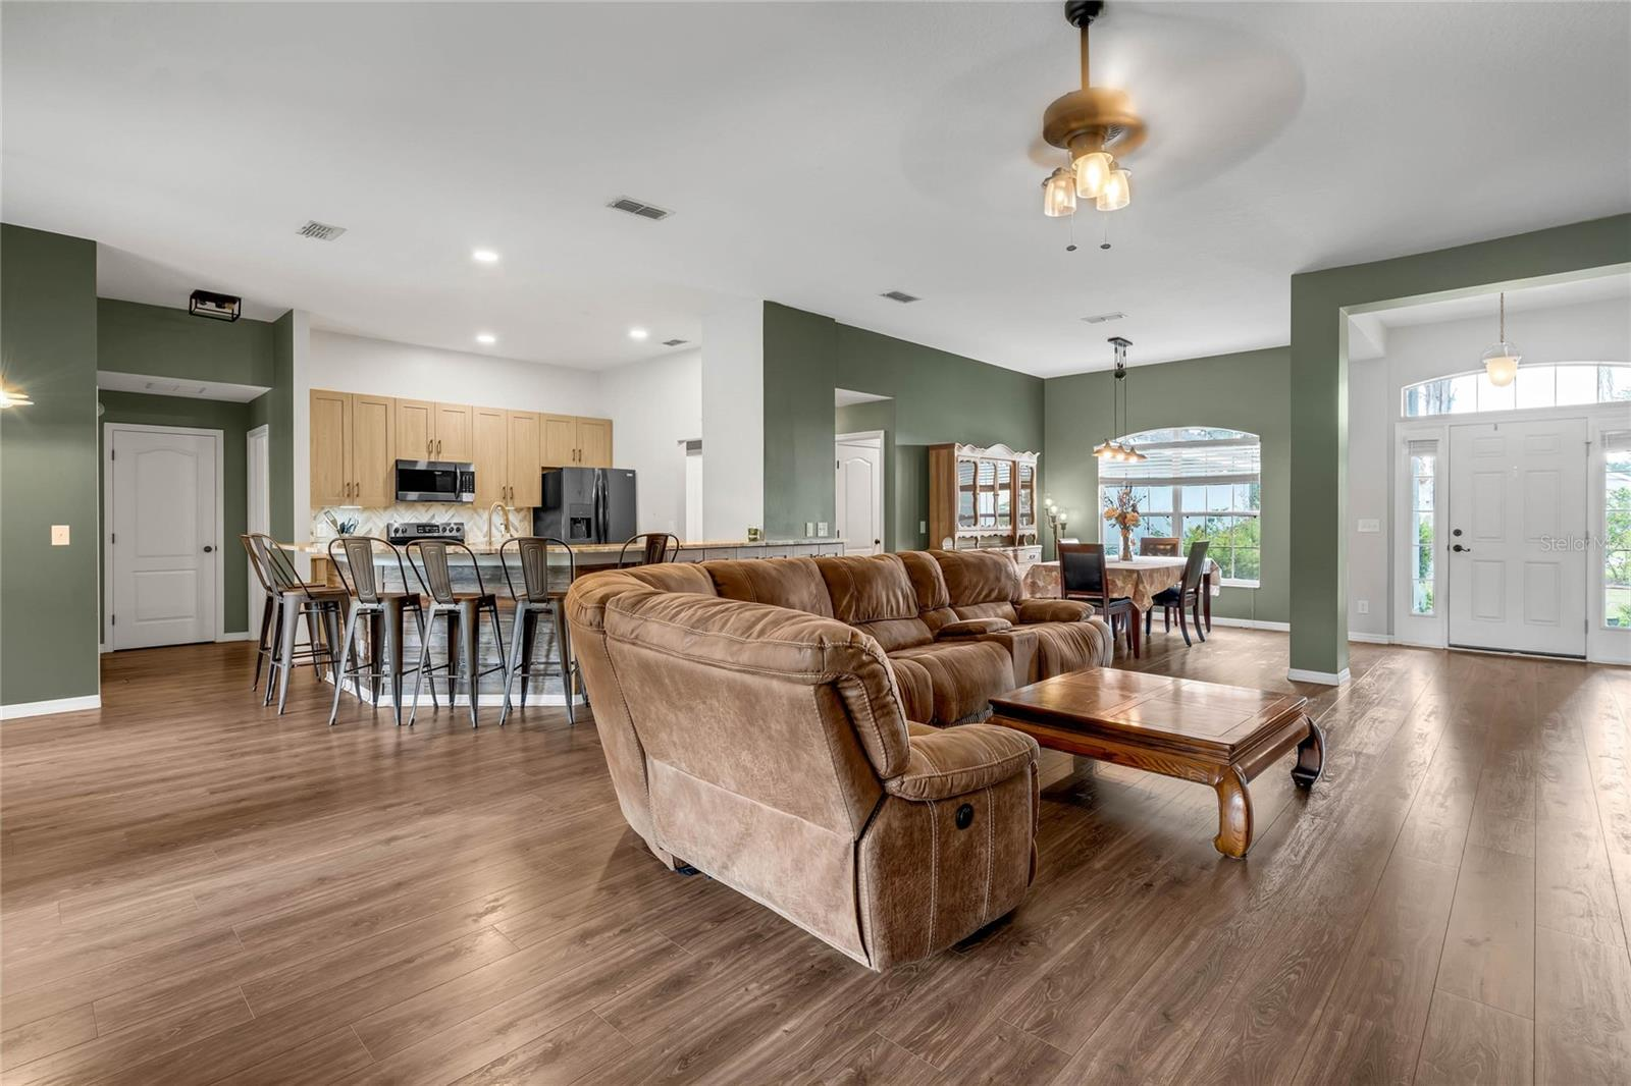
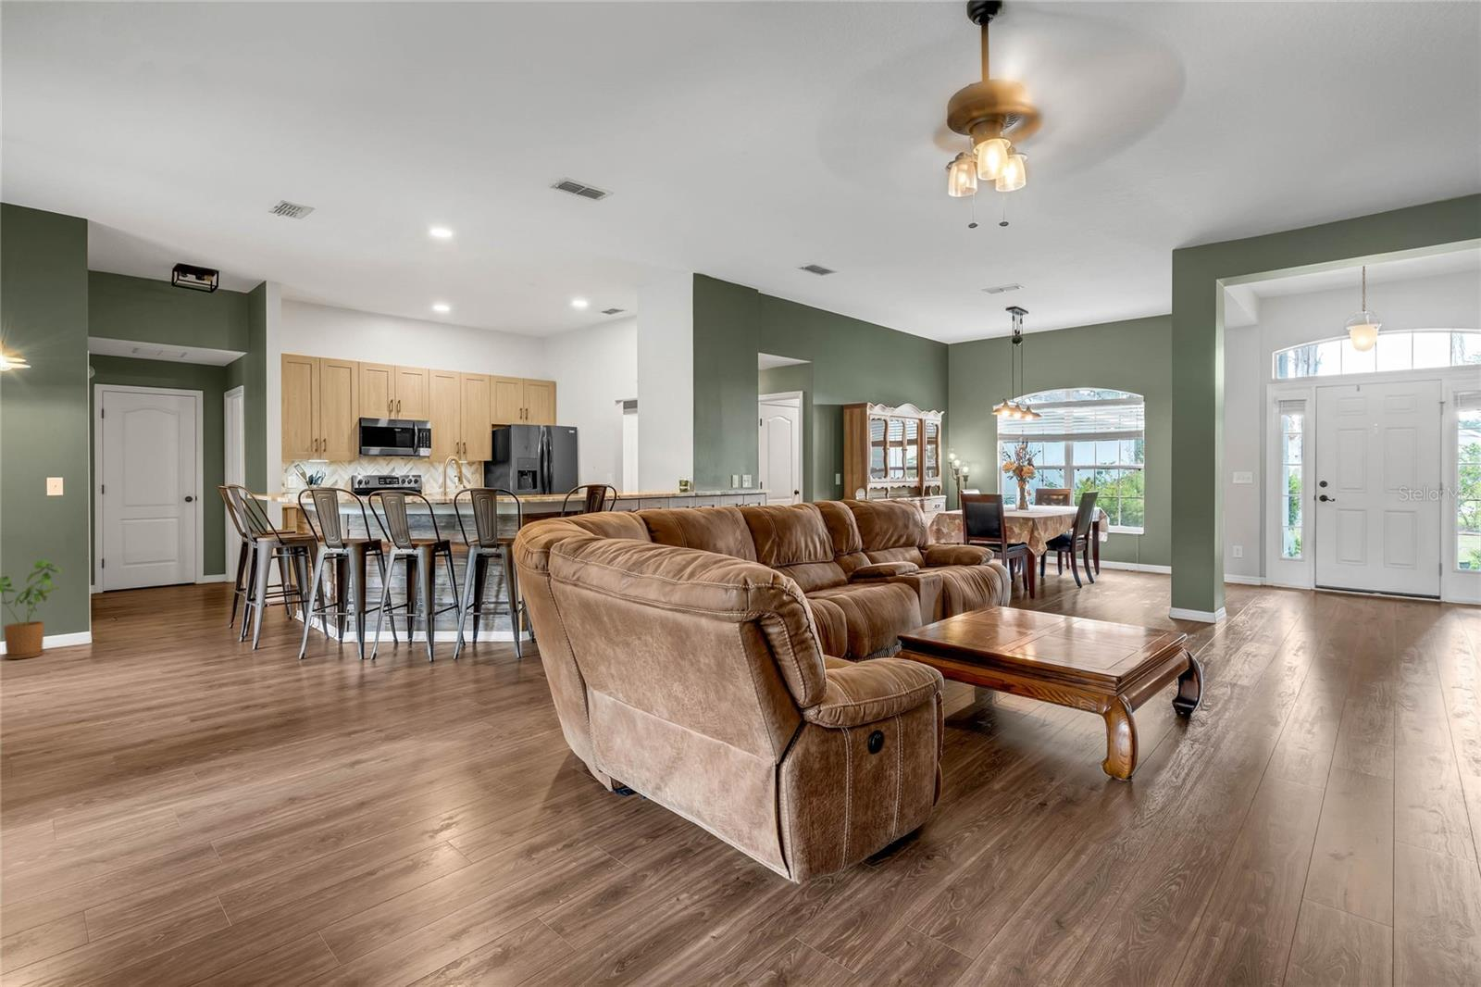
+ house plant [0,560,63,660]
